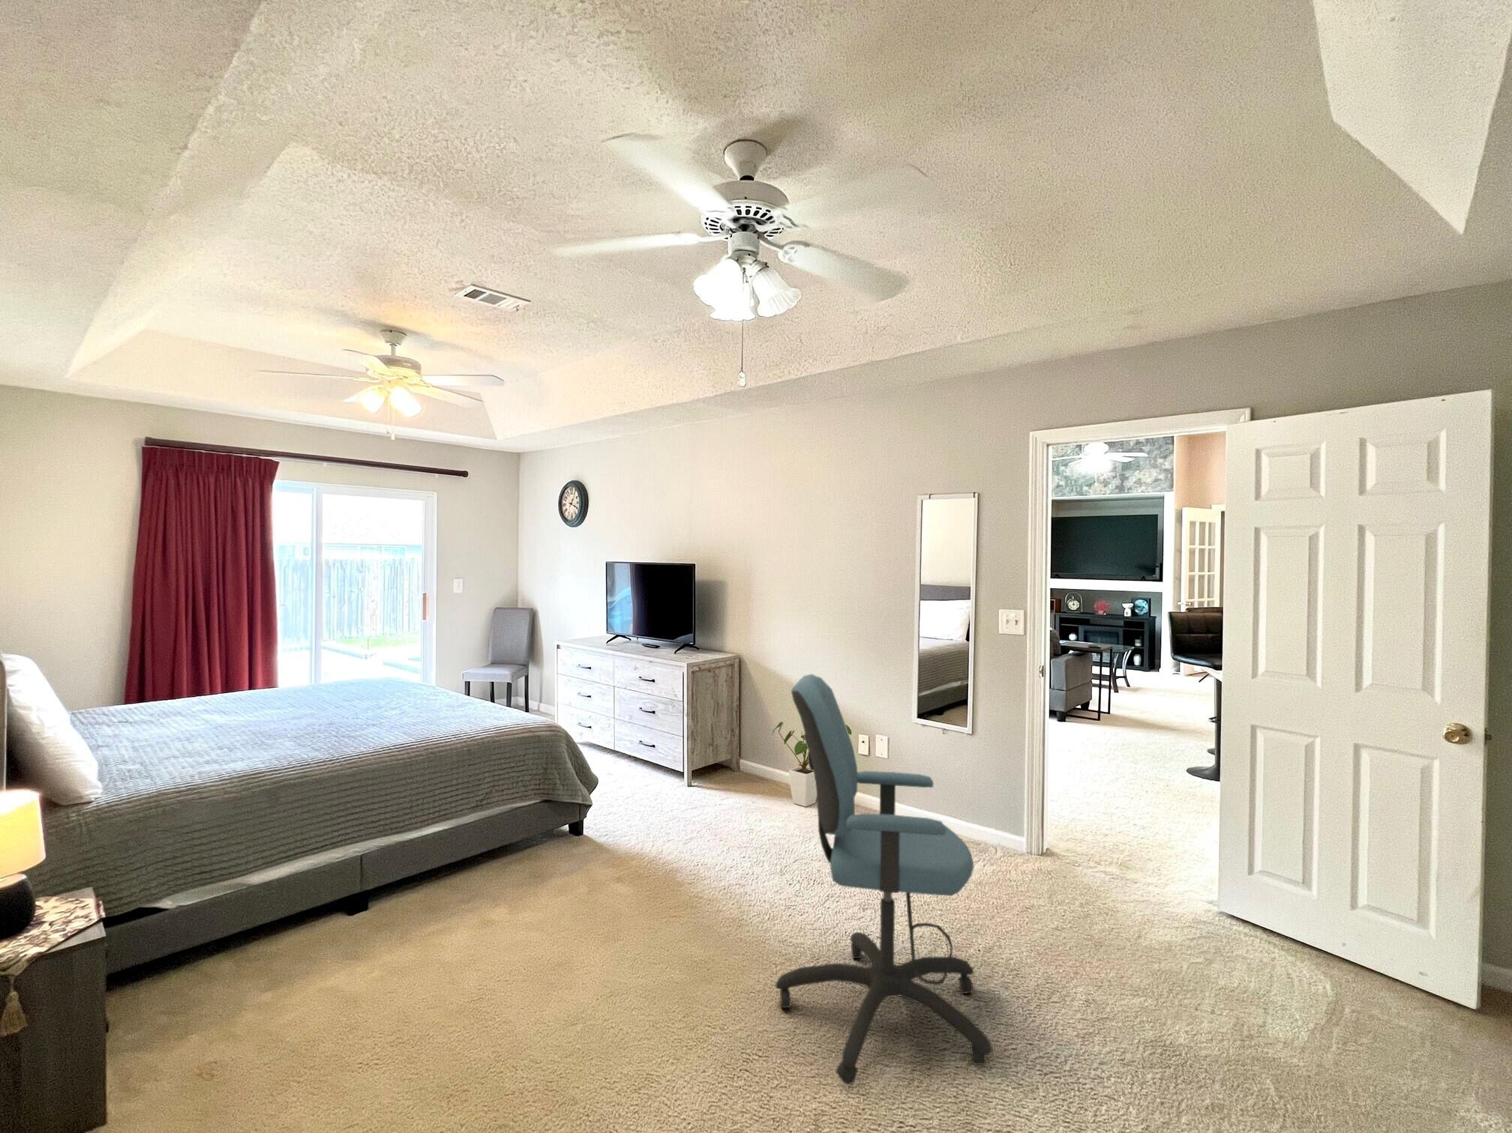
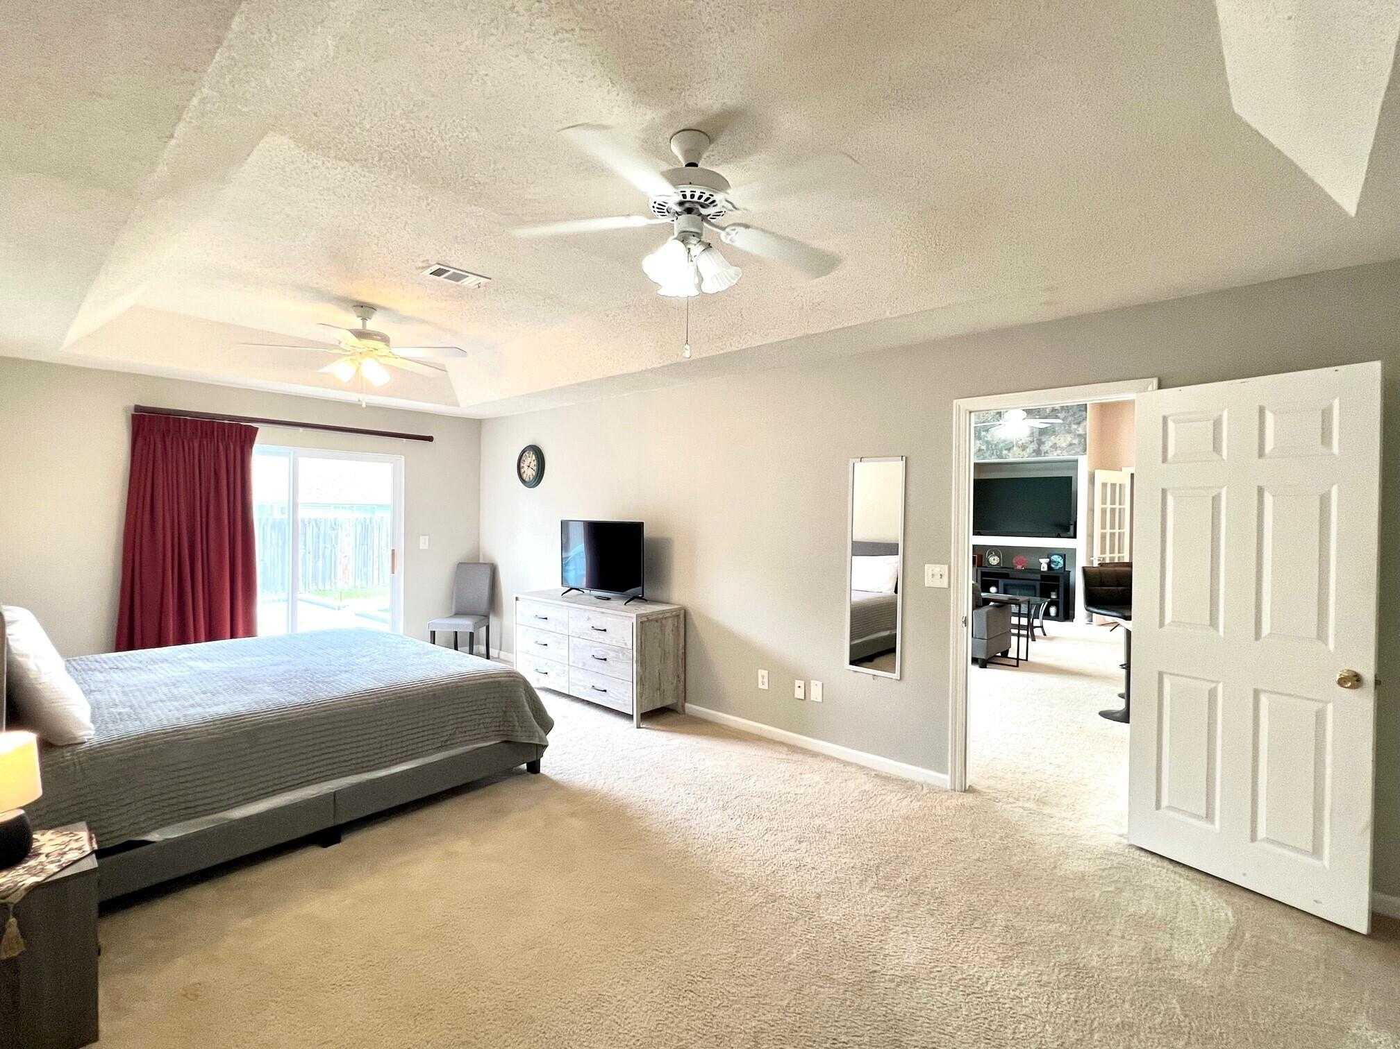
- office chair [775,672,994,1085]
- house plant [771,721,852,807]
